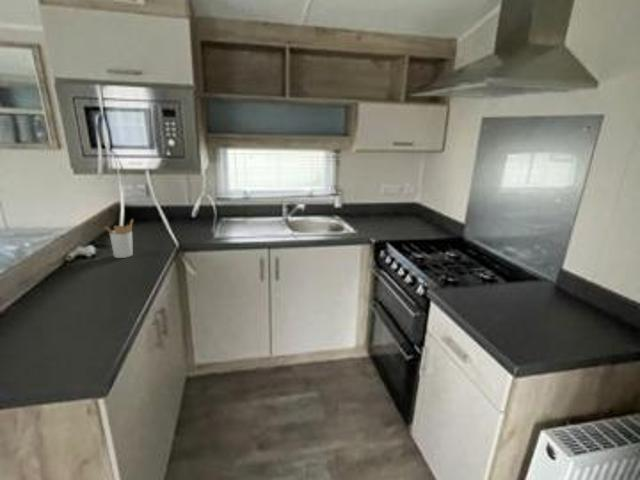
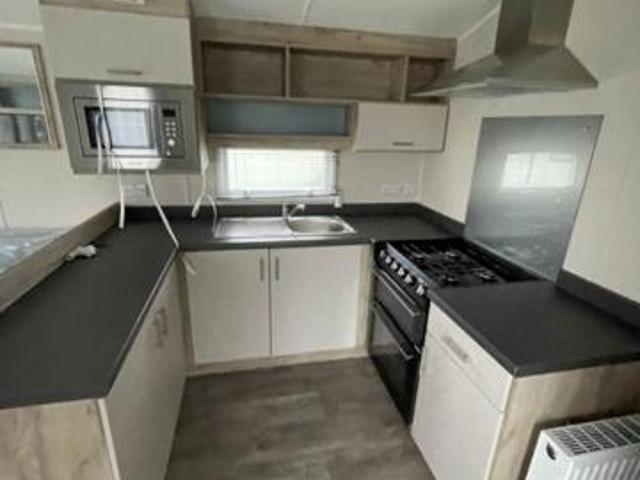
- utensil holder [104,218,134,259]
